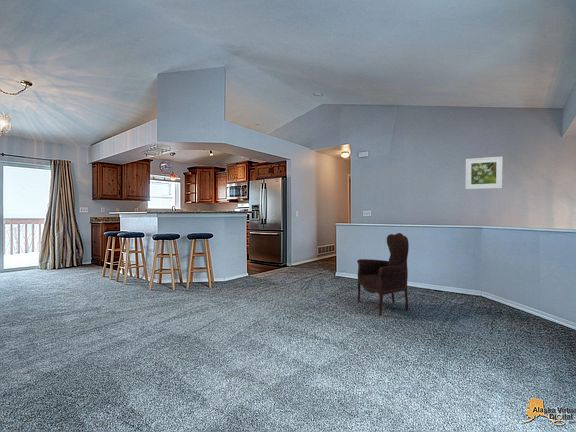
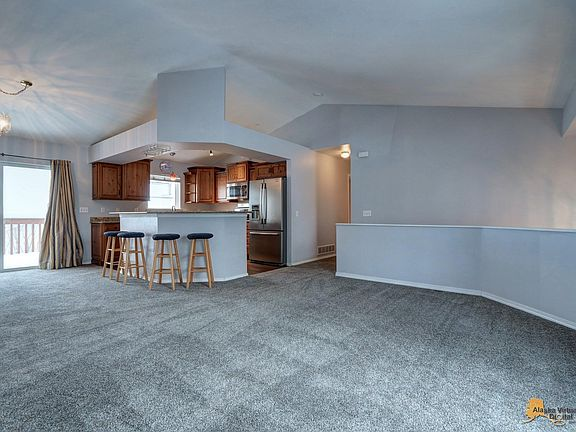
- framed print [465,156,504,190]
- armchair [356,232,410,317]
